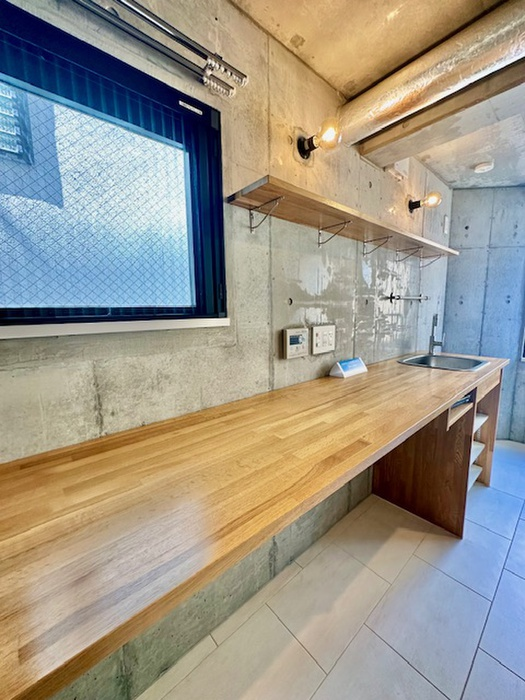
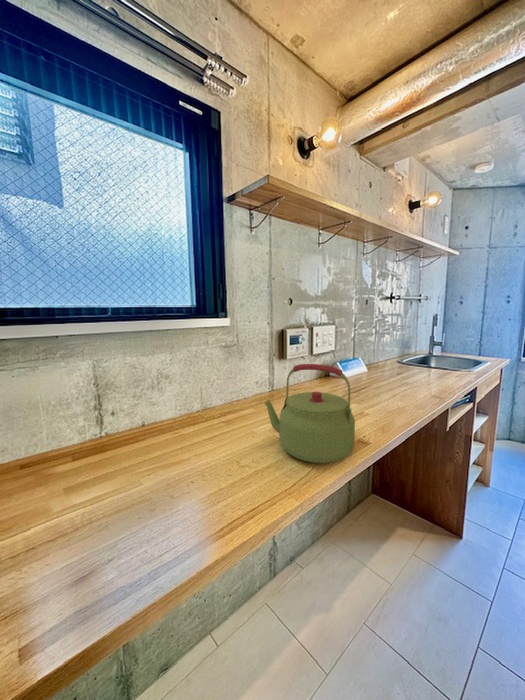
+ kettle [263,363,356,464]
